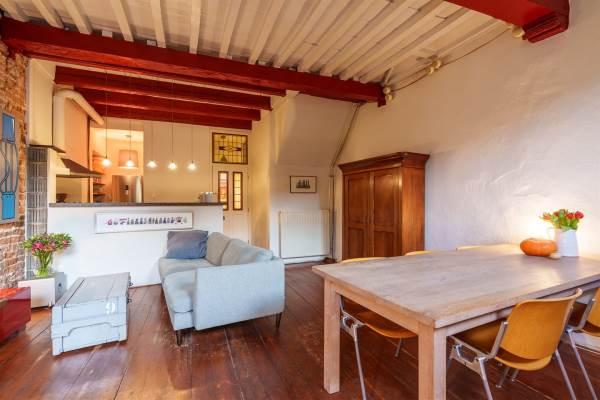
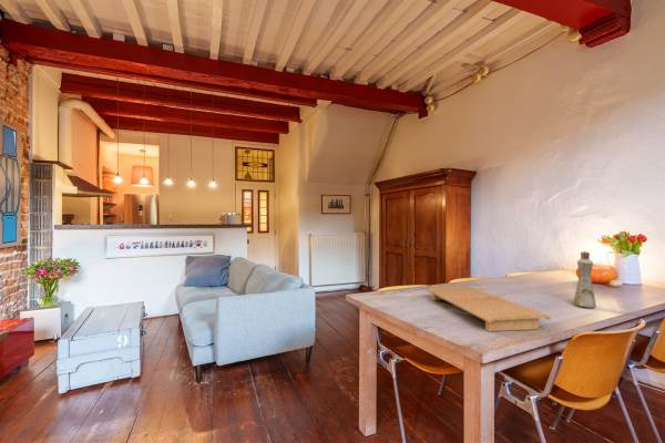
+ bottle [573,250,597,309]
+ cutting board [426,285,552,332]
